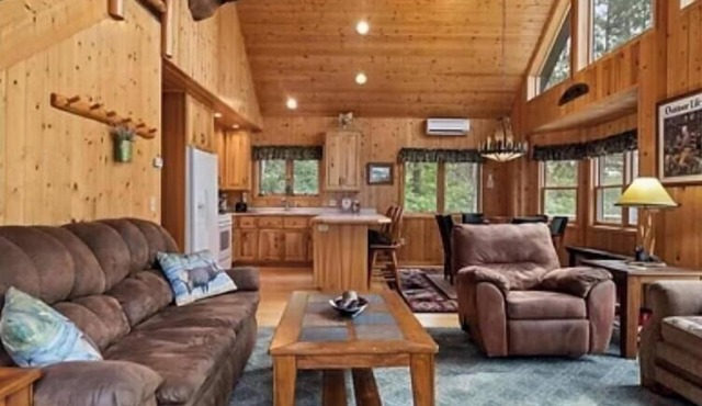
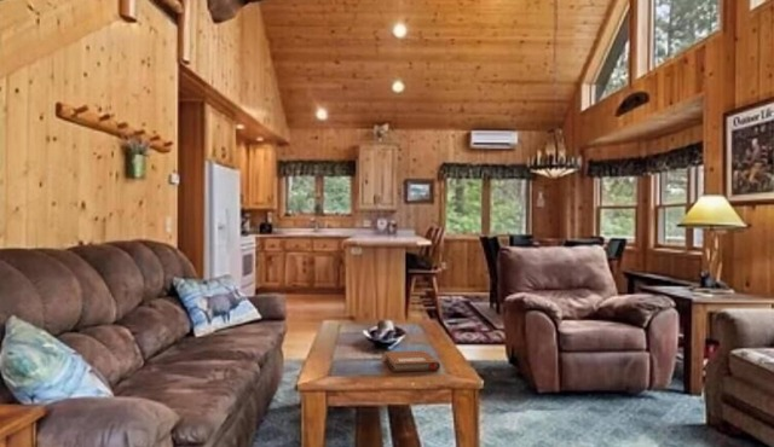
+ notebook [383,349,441,373]
